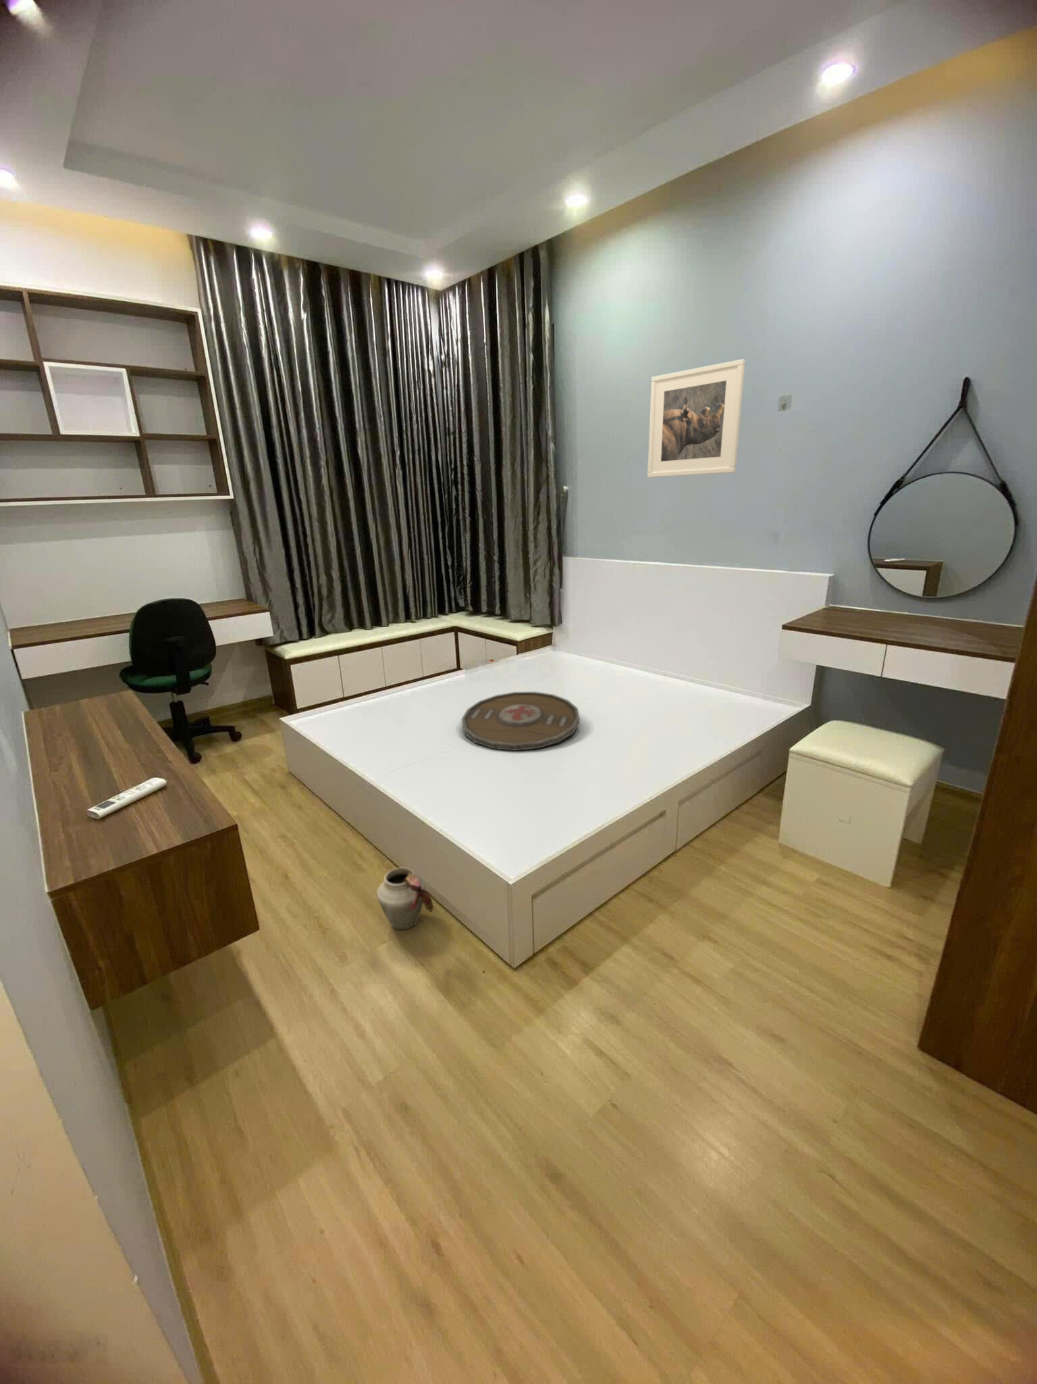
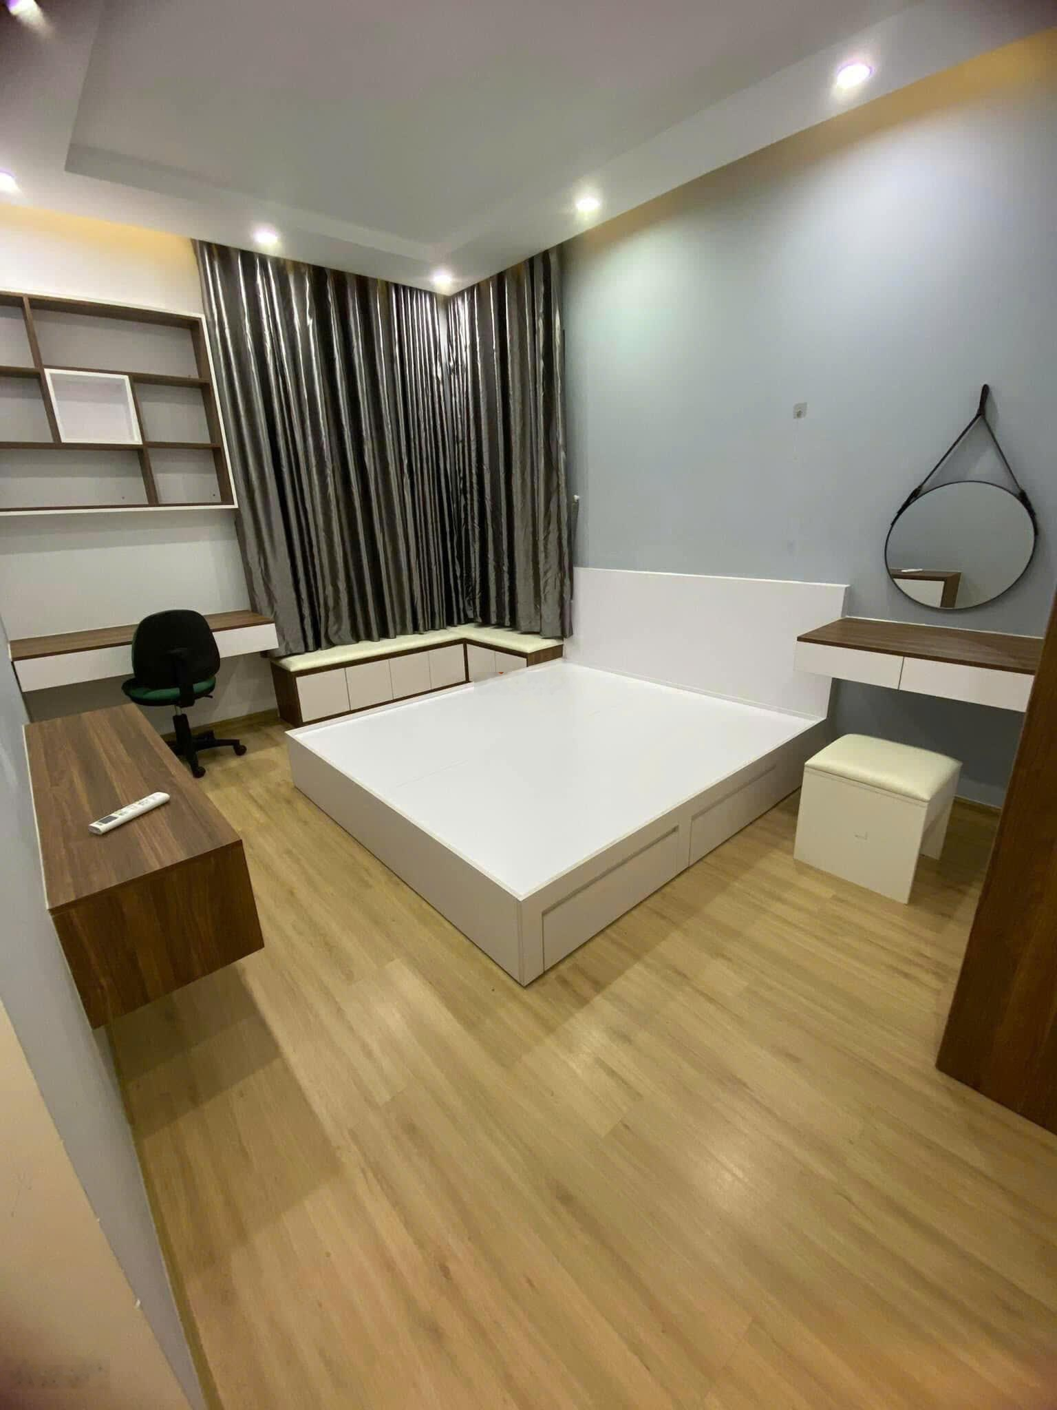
- serving tray [461,691,581,752]
- vase [376,866,435,931]
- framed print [647,359,746,478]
